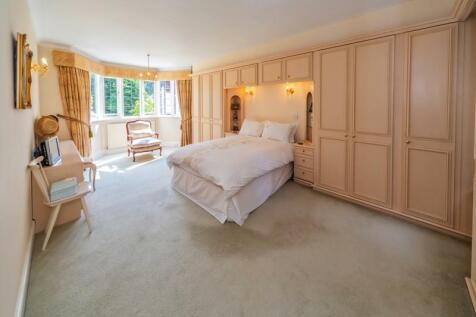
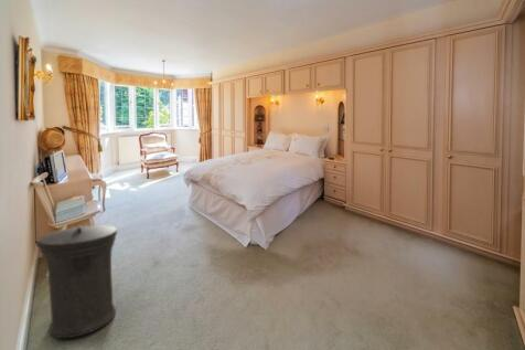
+ trash can [35,224,119,339]
